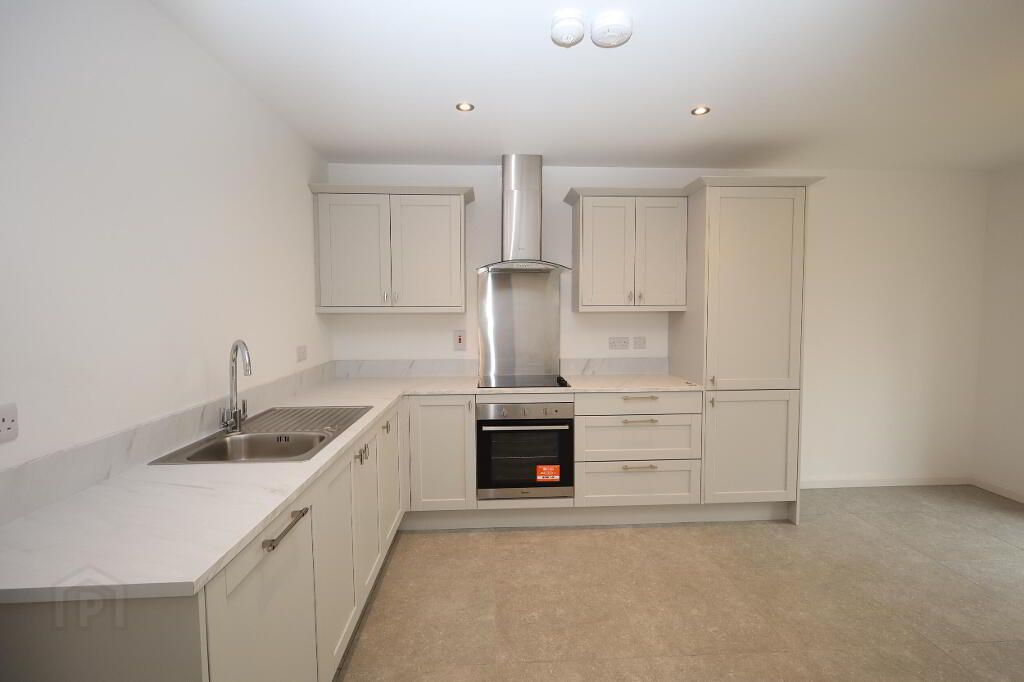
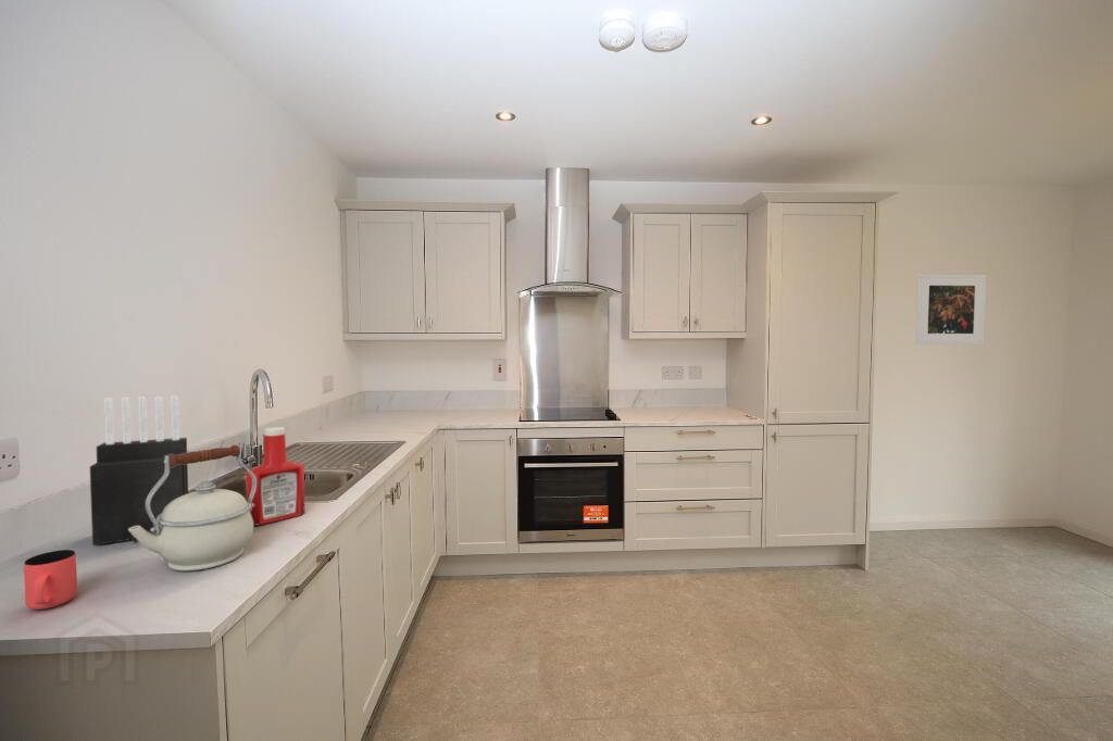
+ knife block [89,394,189,547]
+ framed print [914,273,987,346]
+ cup [23,549,78,611]
+ soap bottle [245,426,307,527]
+ kettle [128,444,257,572]
